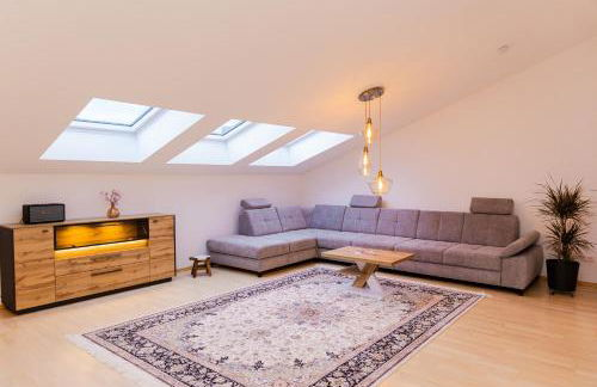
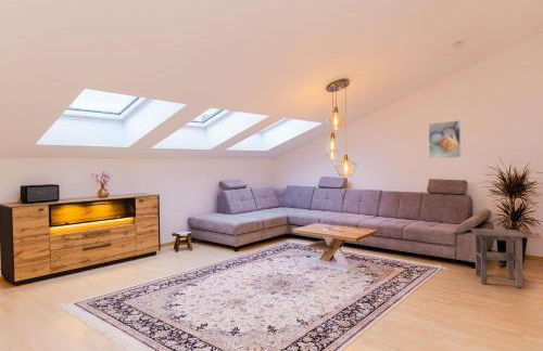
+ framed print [428,119,462,159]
+ side table [469,227,530,288]
